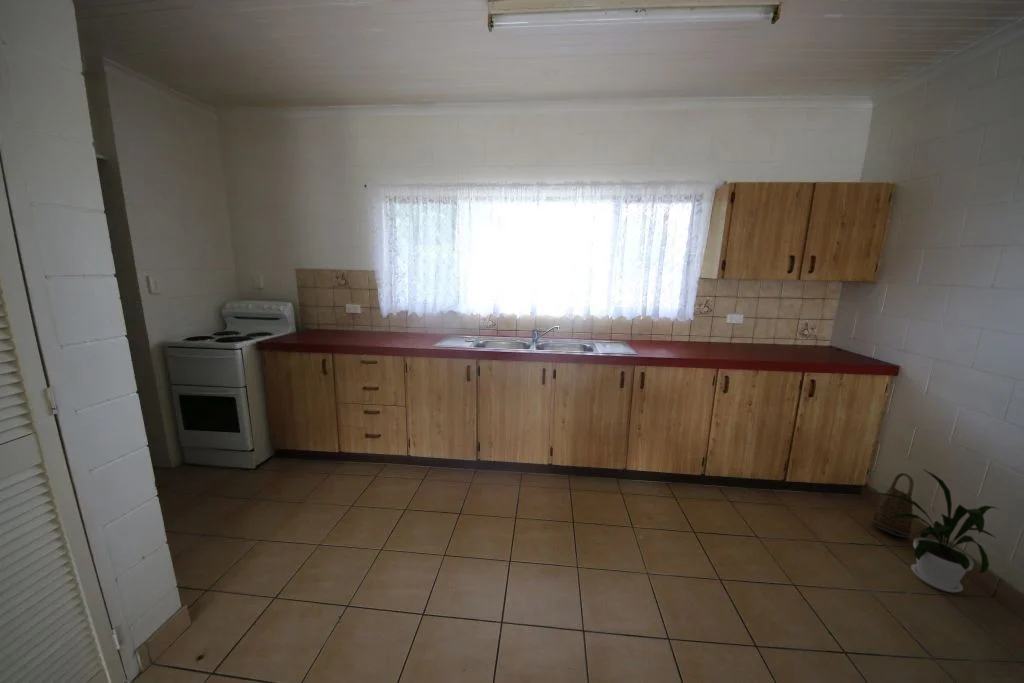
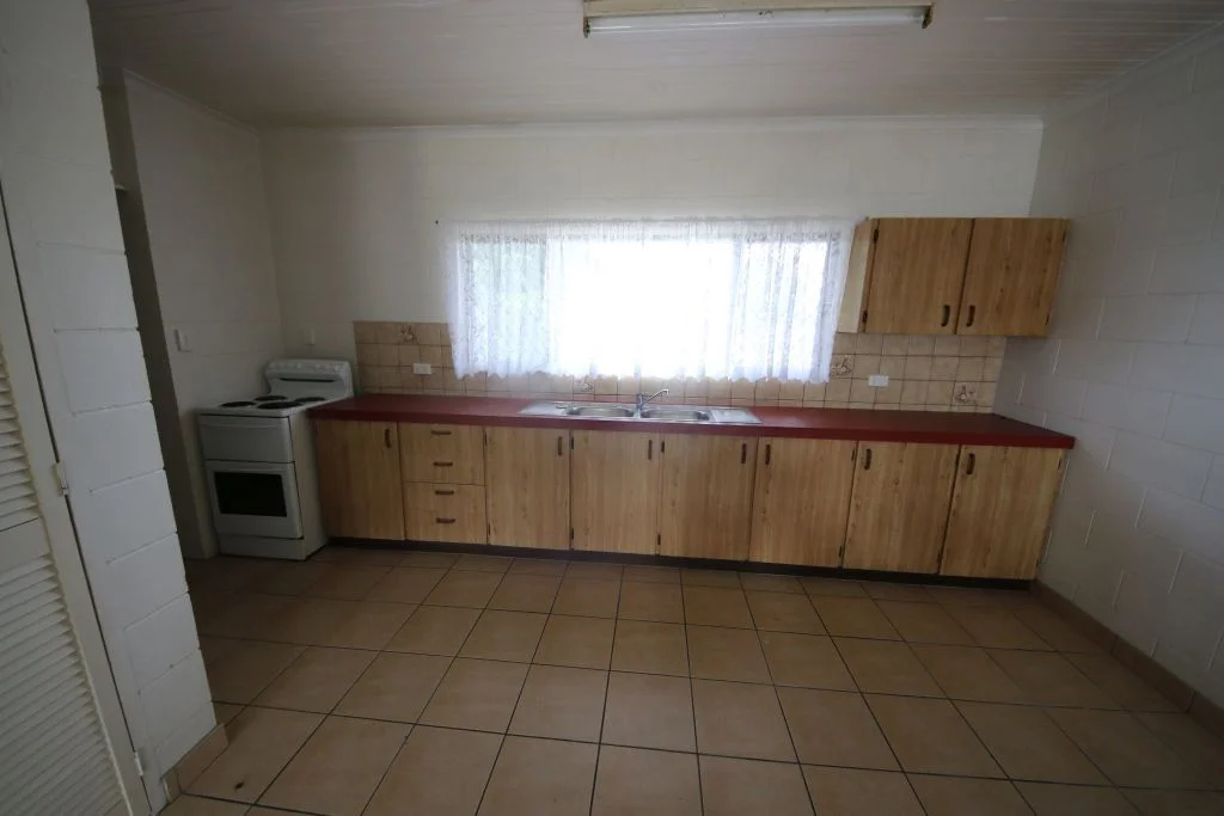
- basket [870,472,915,538]
- house plant [868,468,1001,593]
